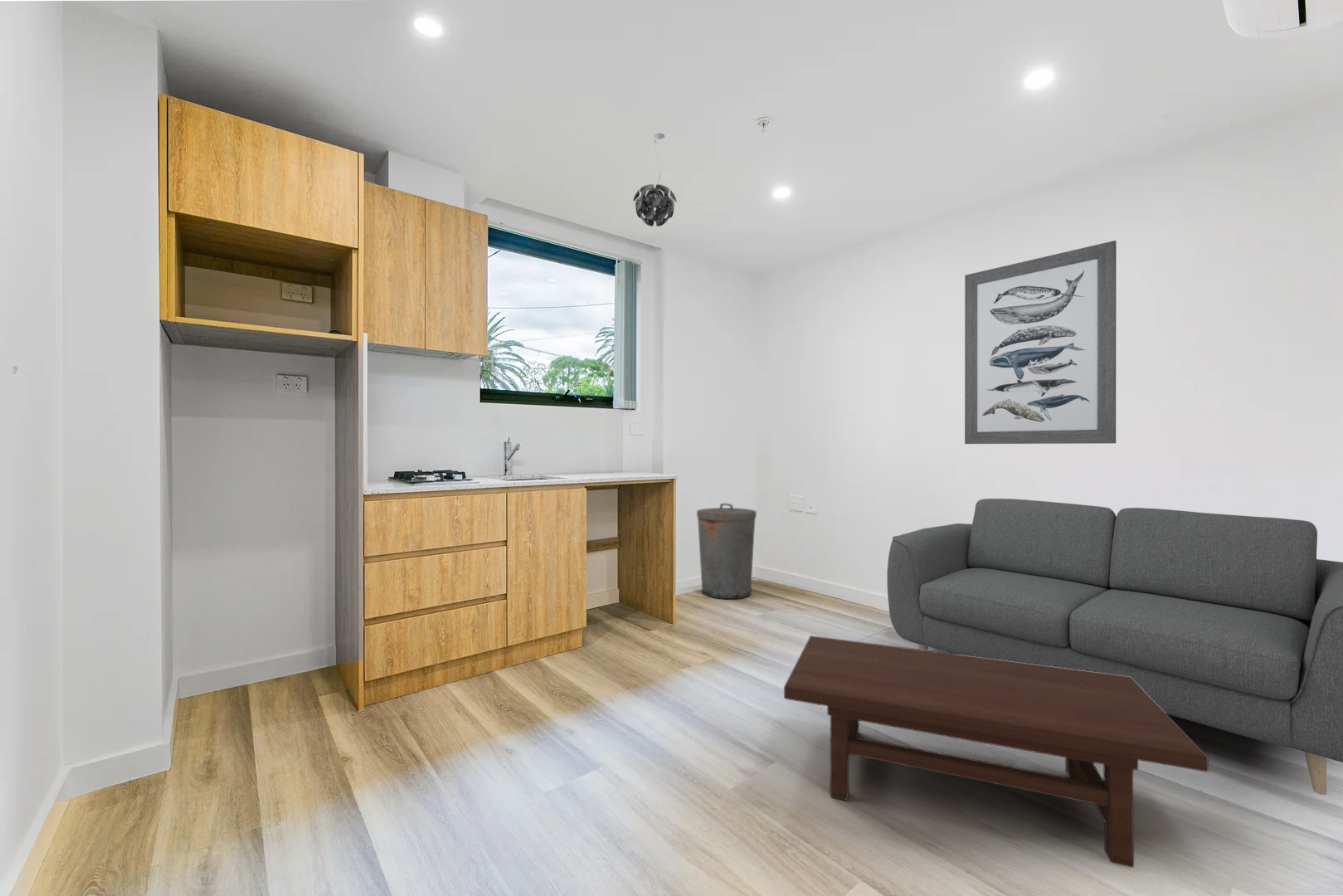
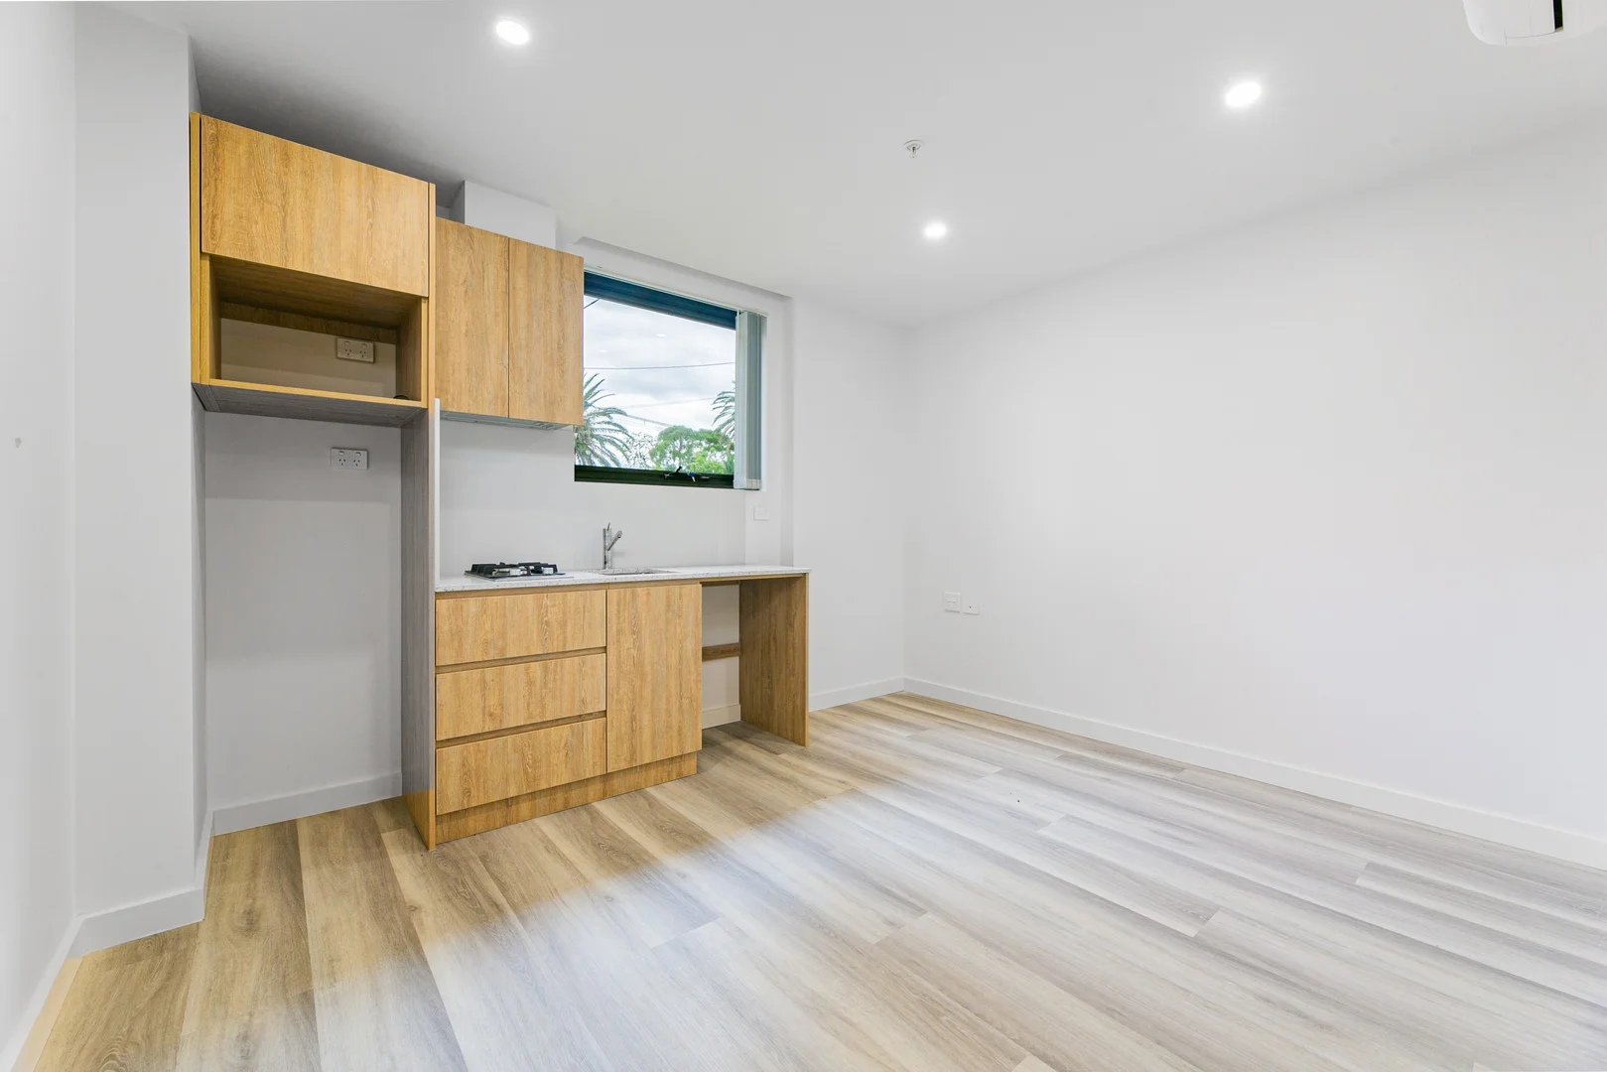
- trash can [696,503,757,600]
- coffee table [783,635,1209,869]
- wall art [964,240,1117,445]
- sofa [886,498,1343,796]
- pendant light [633,133,677,227]
